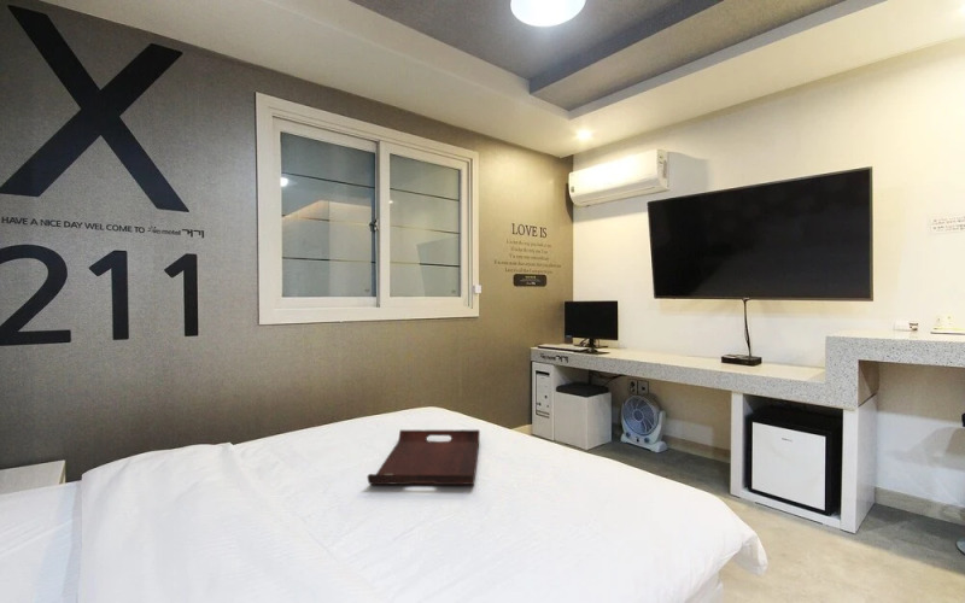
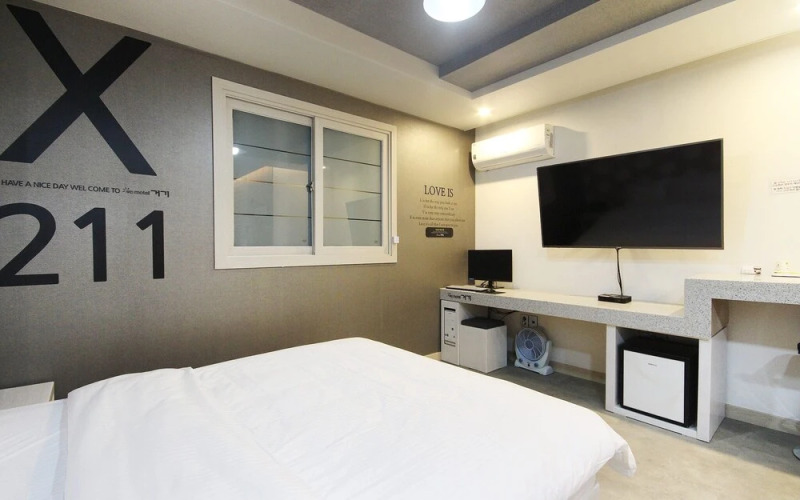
- serving tray [367,428,481,486]
